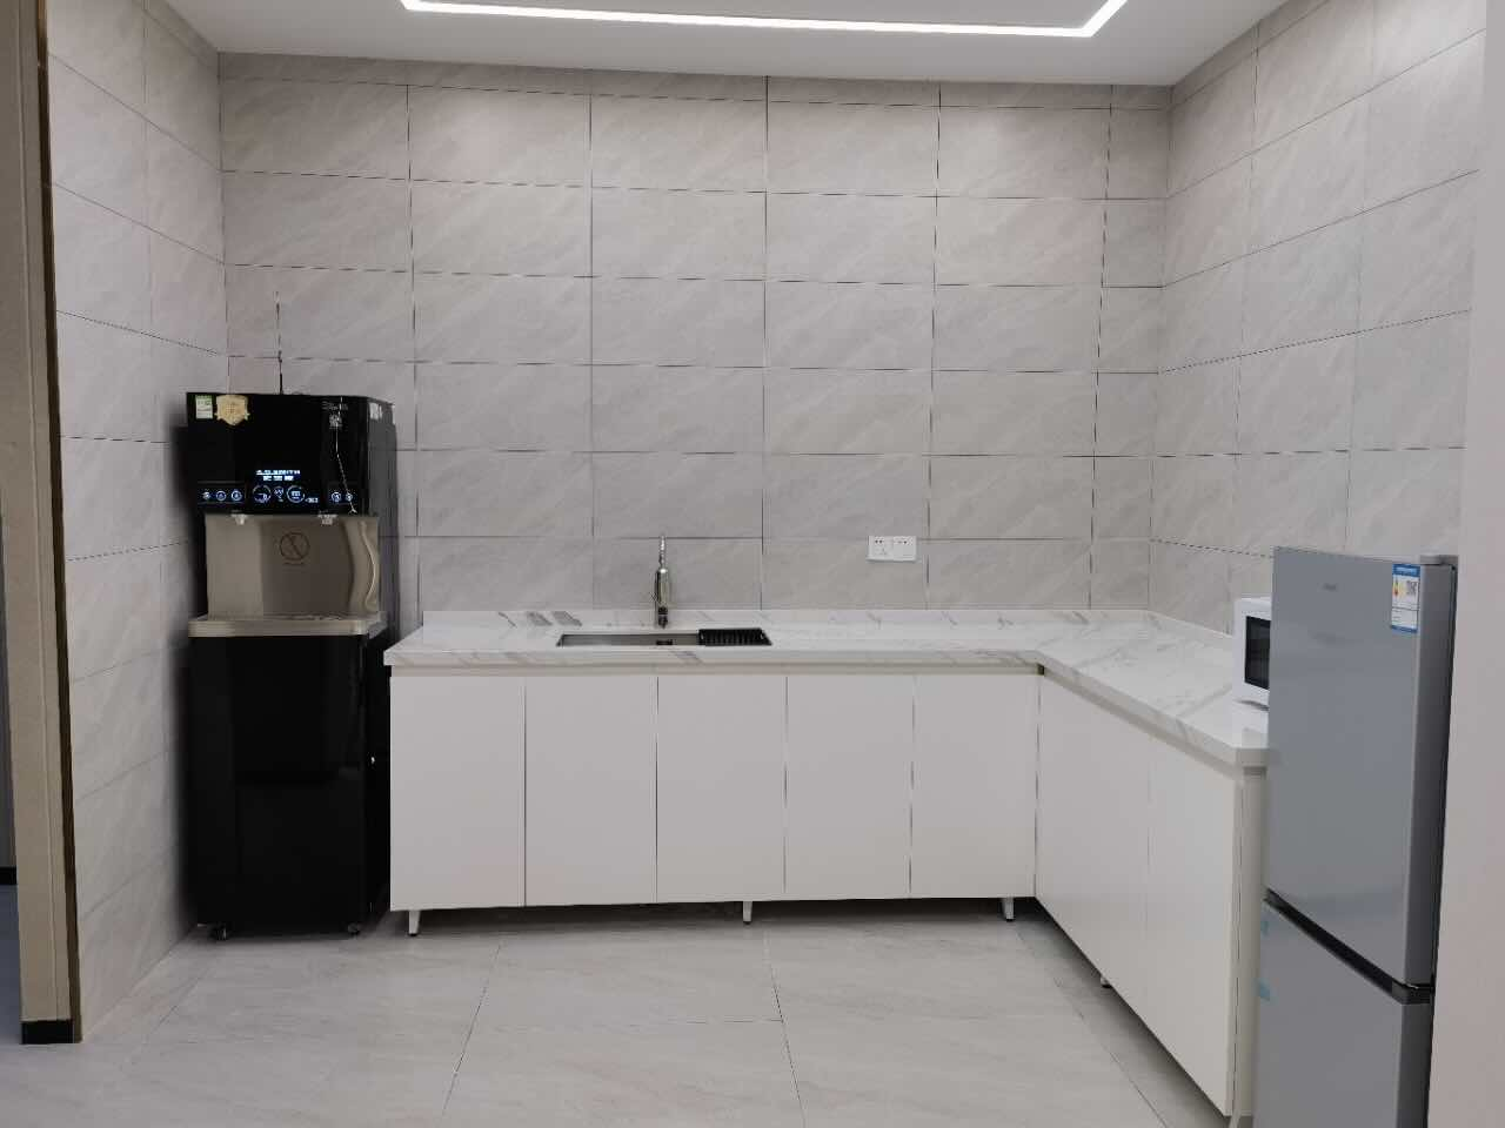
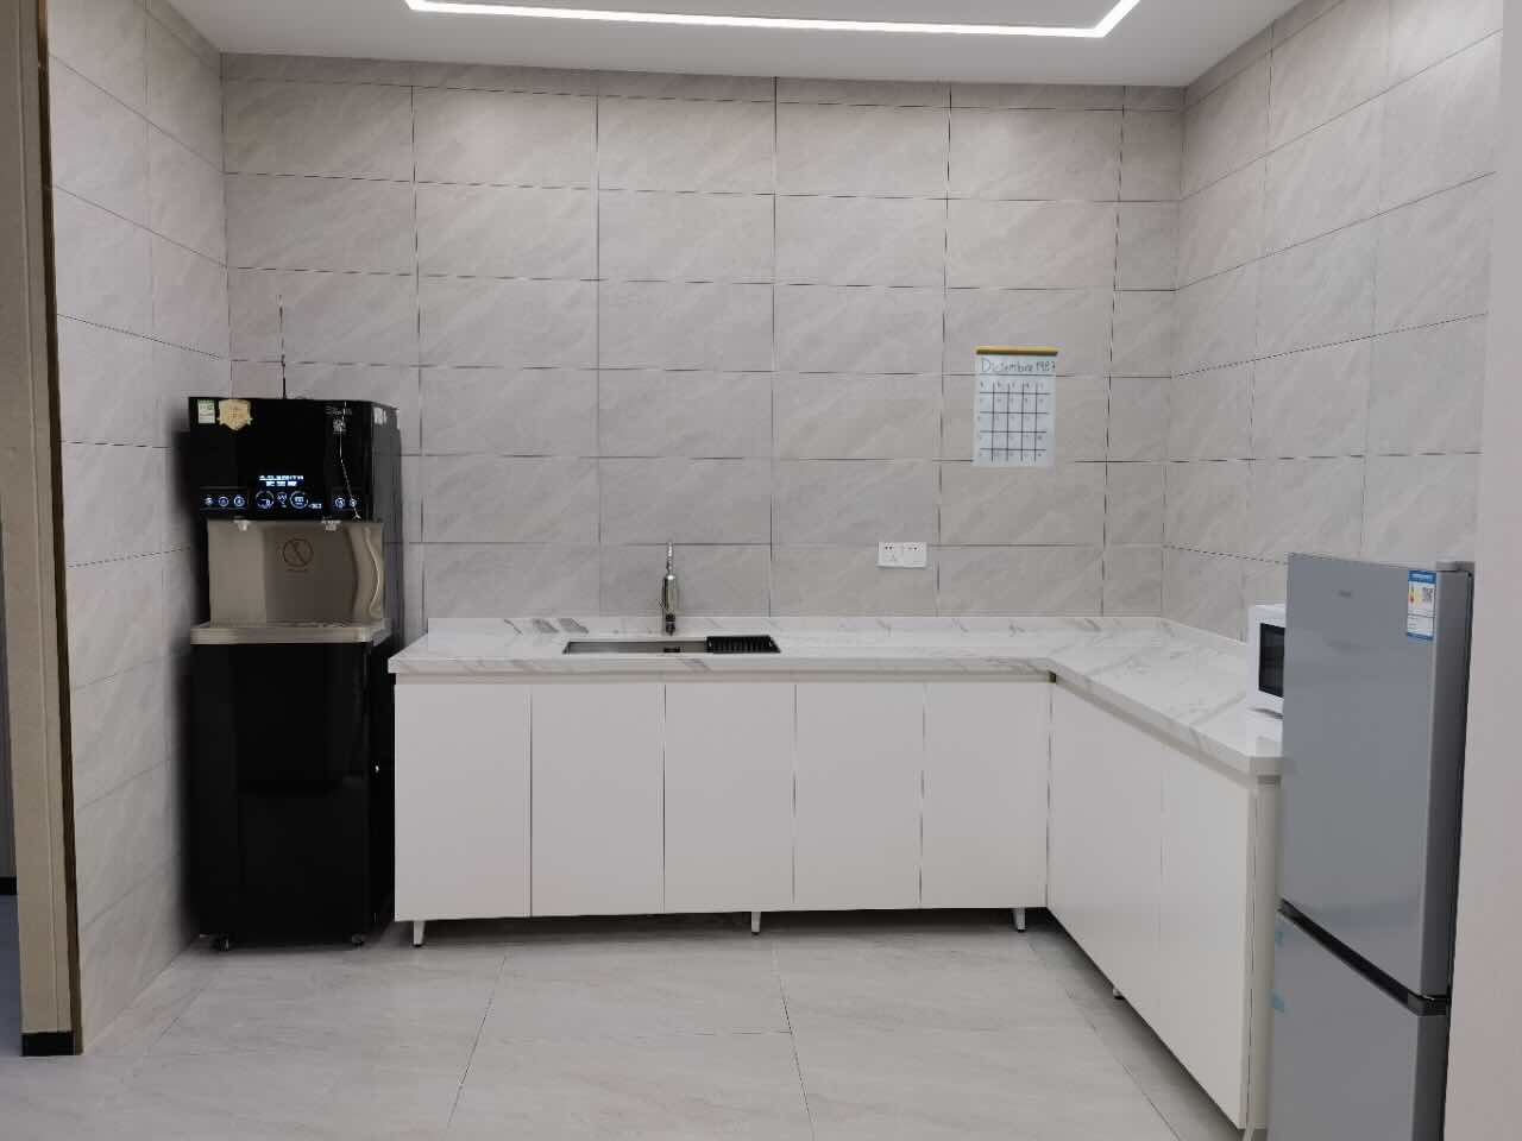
+ calendar [973,321,1059,469]
